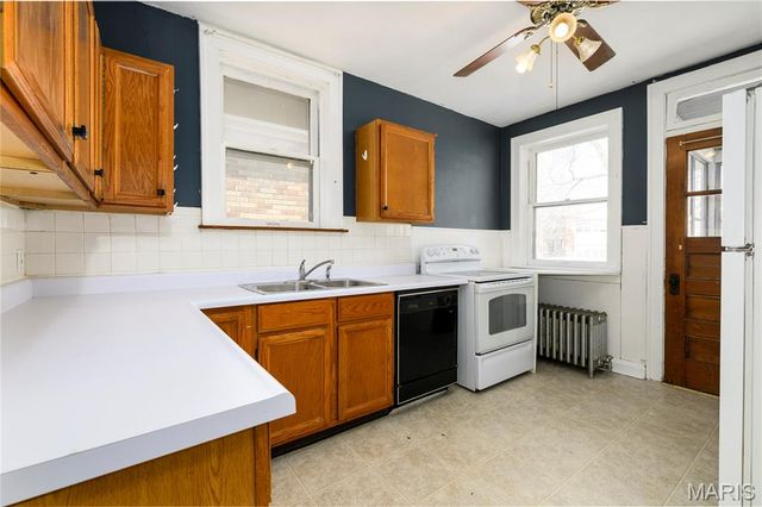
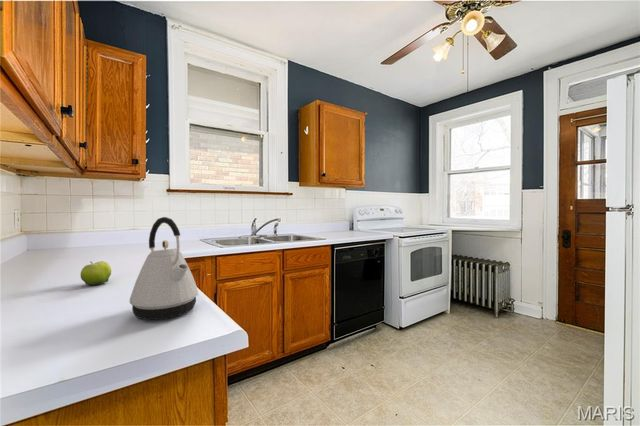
+ fruit [80,260,112,286]
+ kettle [129,216,199,321]
